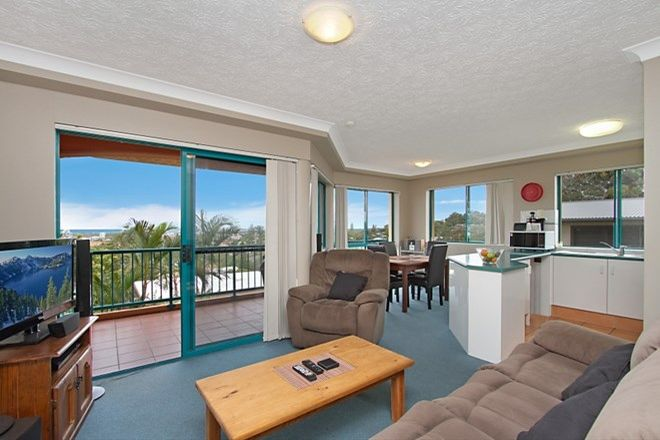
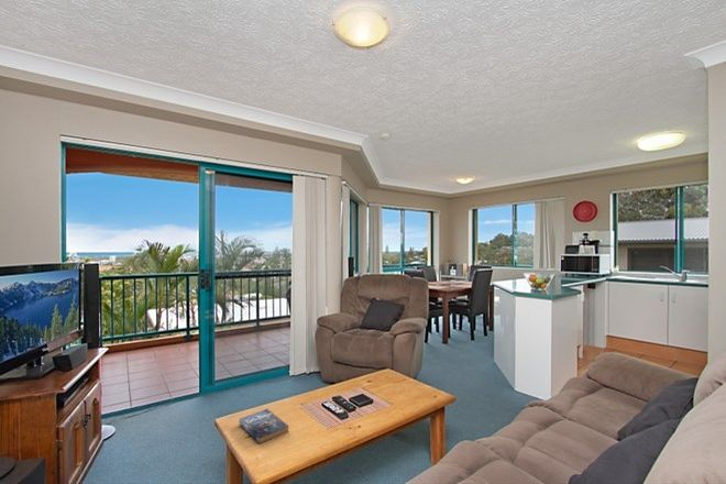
+ book [238,408,289,444]
